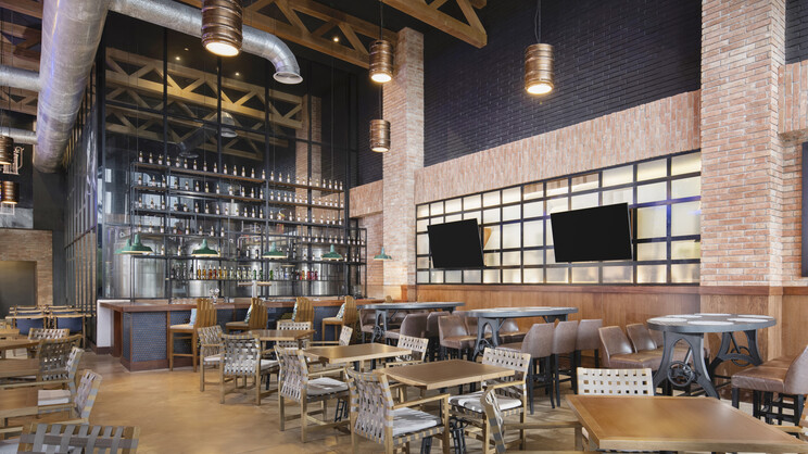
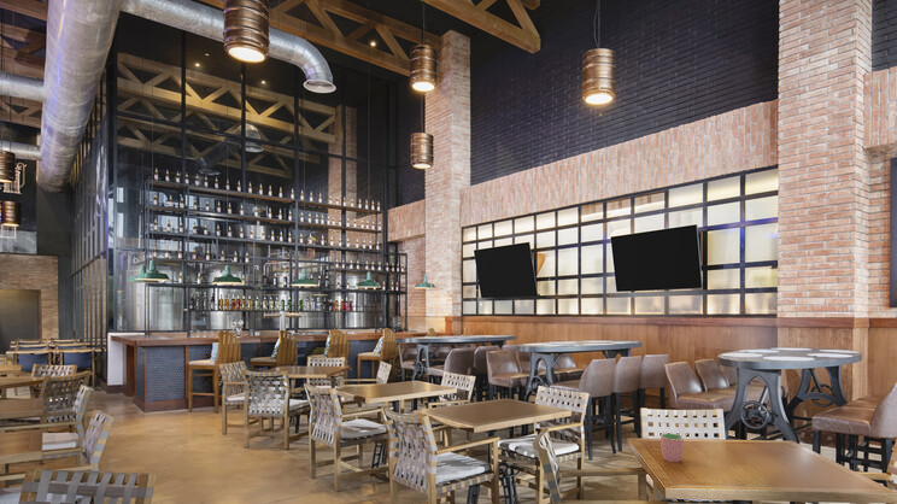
+ cup [659,433,685,463]
